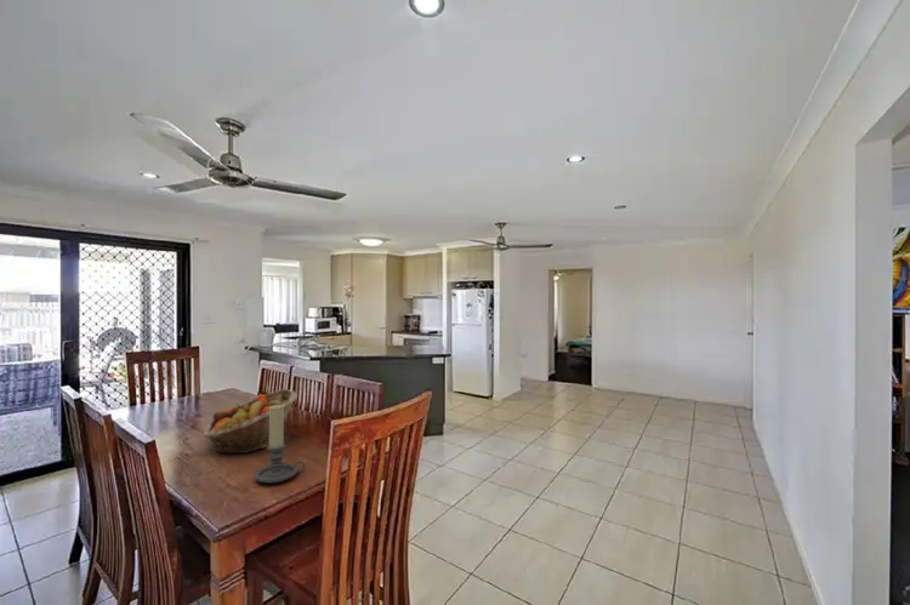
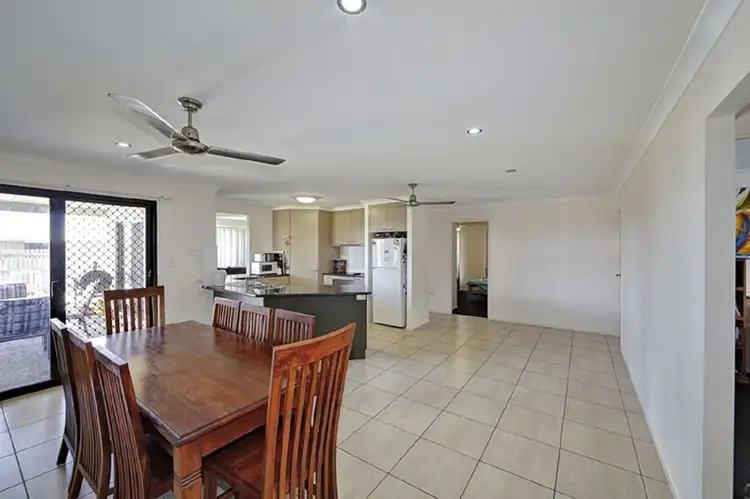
- candle holder [254,405,306,484]
- fruit basket [203,388,298,455]
